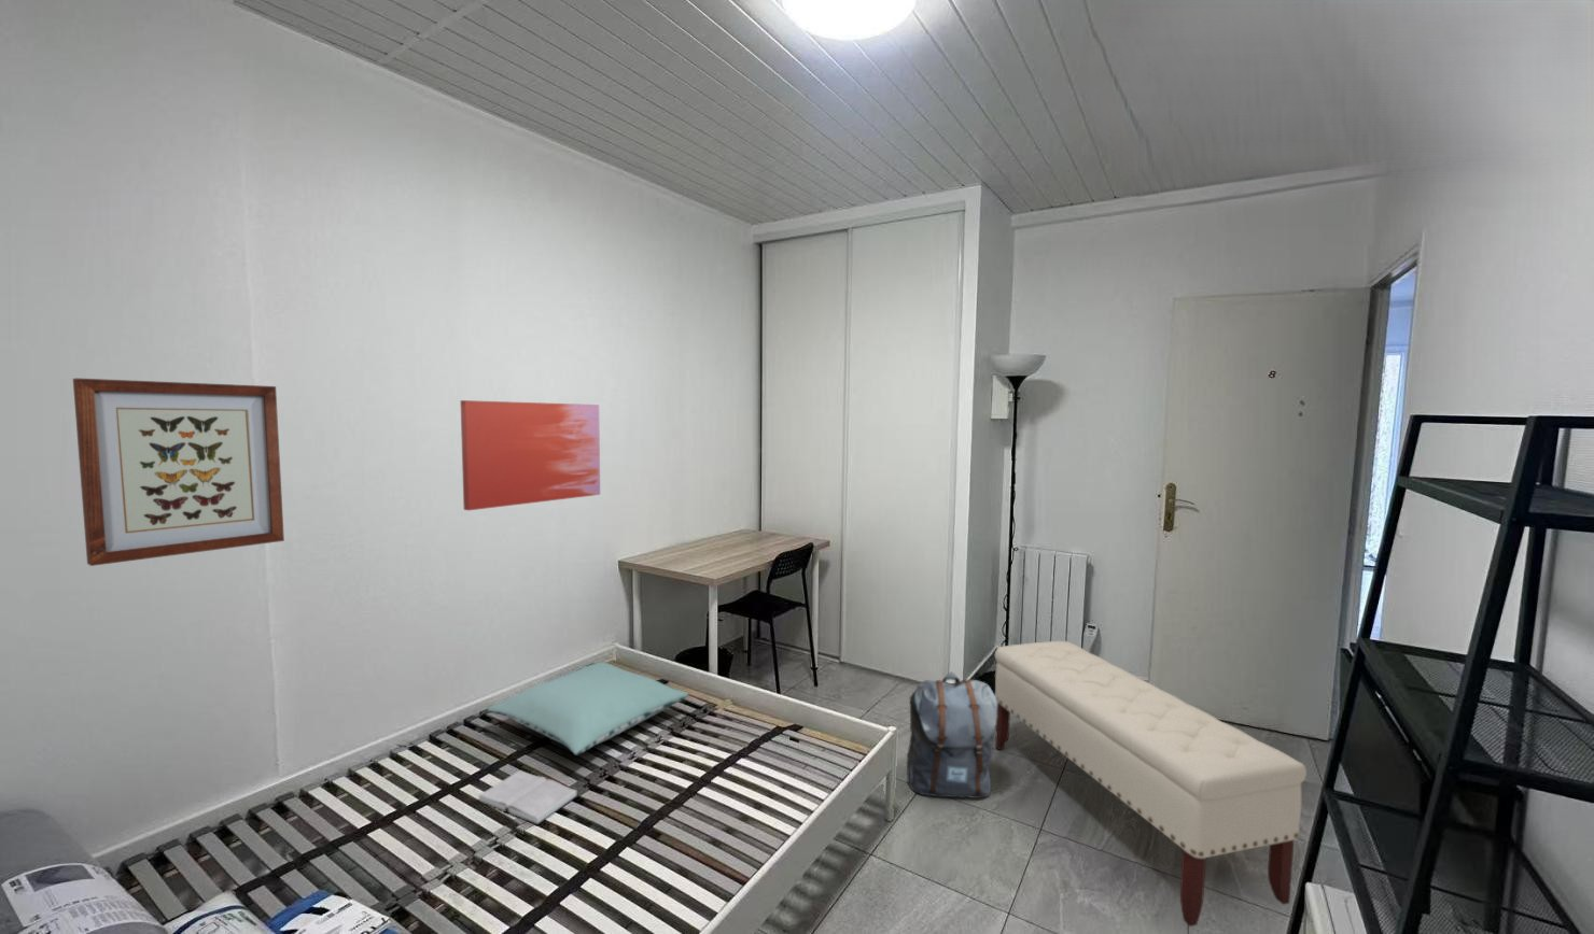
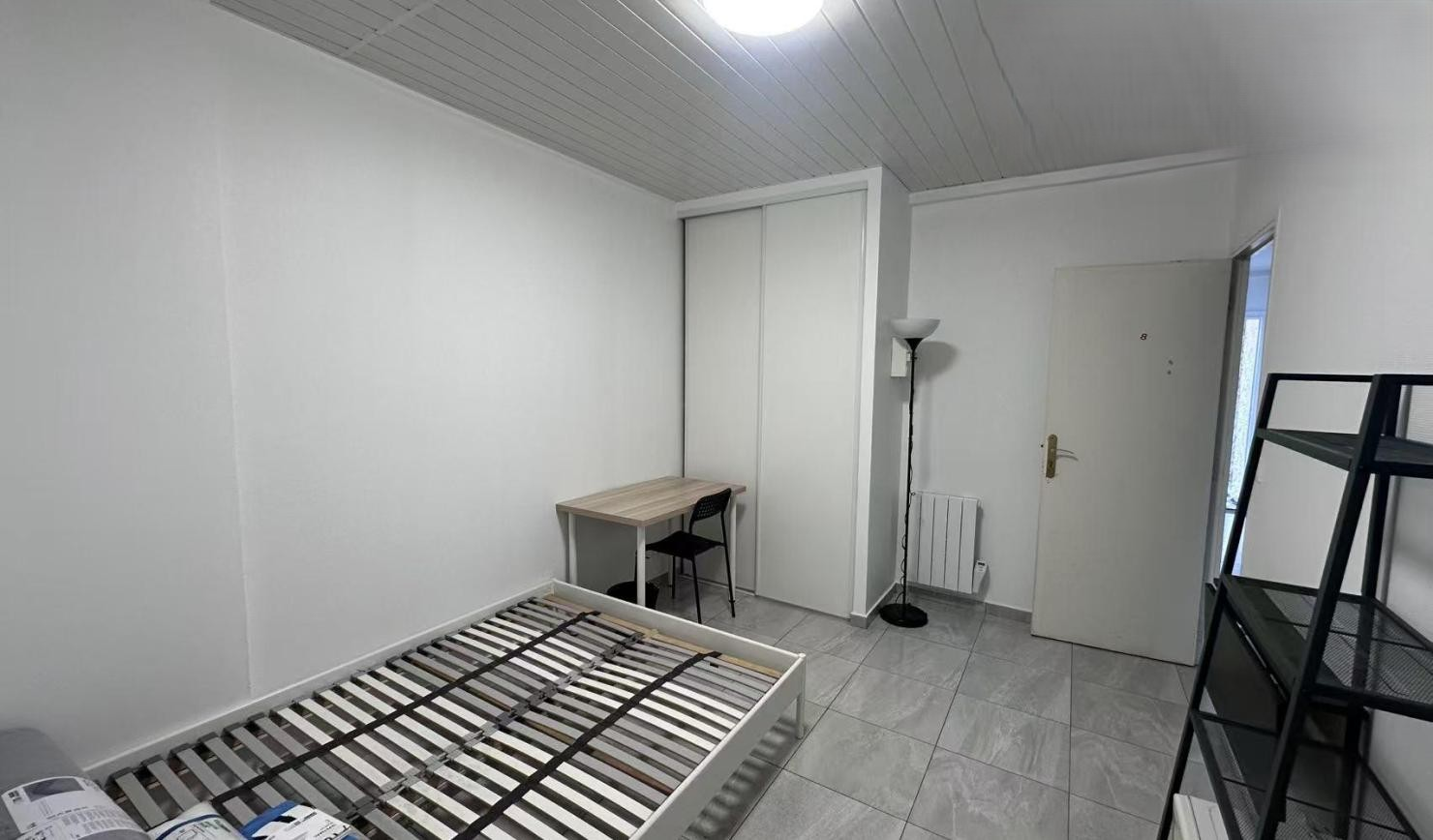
- wall art [459,399,601,511]
- hardback book [476,769,580,826]
- backpack [905,672,998,799]
- wall art [72,378,286,567]
- bench [994,640,1307,927]
- pillow [487,662,690,756]
